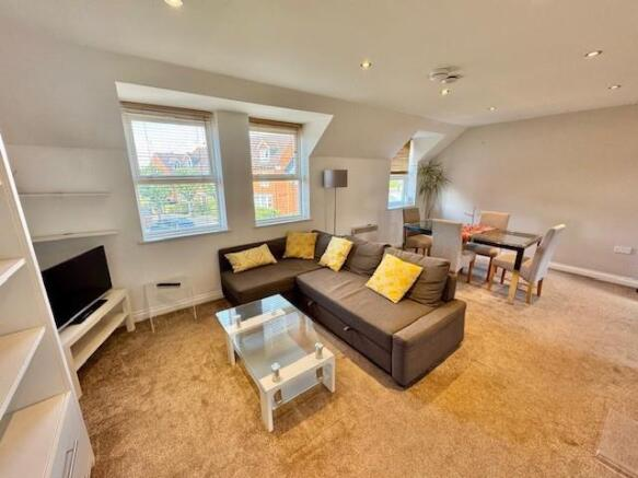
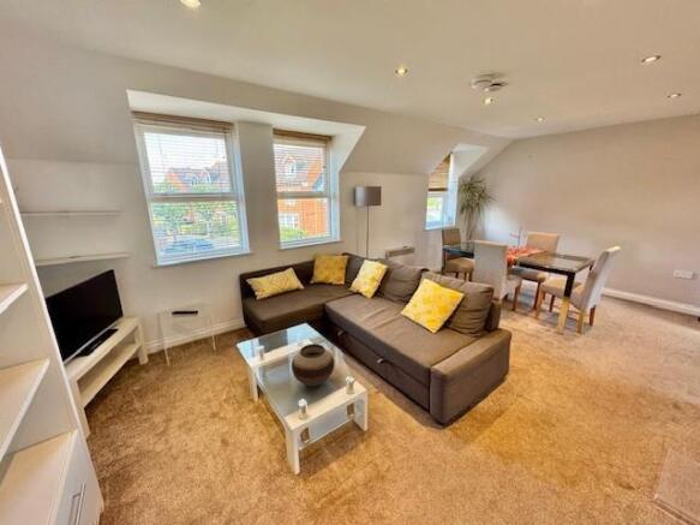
+ vase [291,342,335,388]
